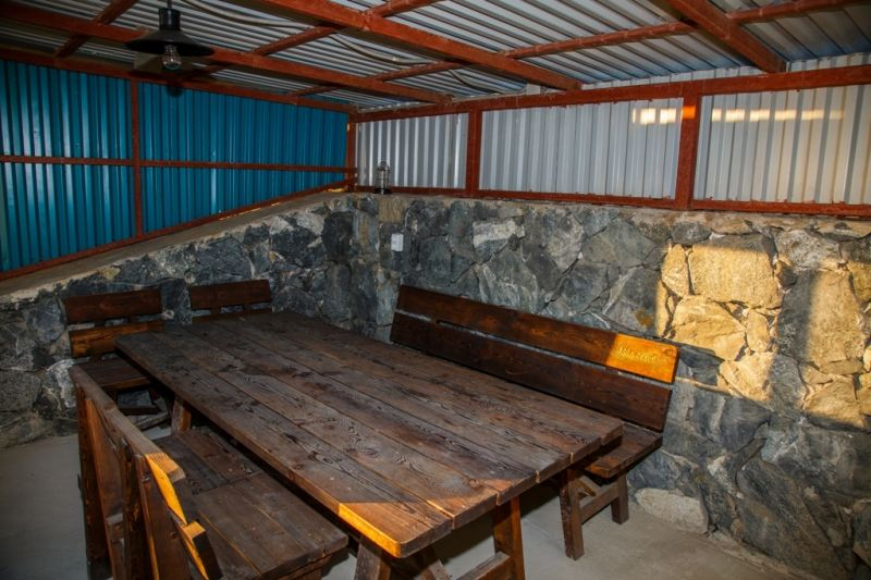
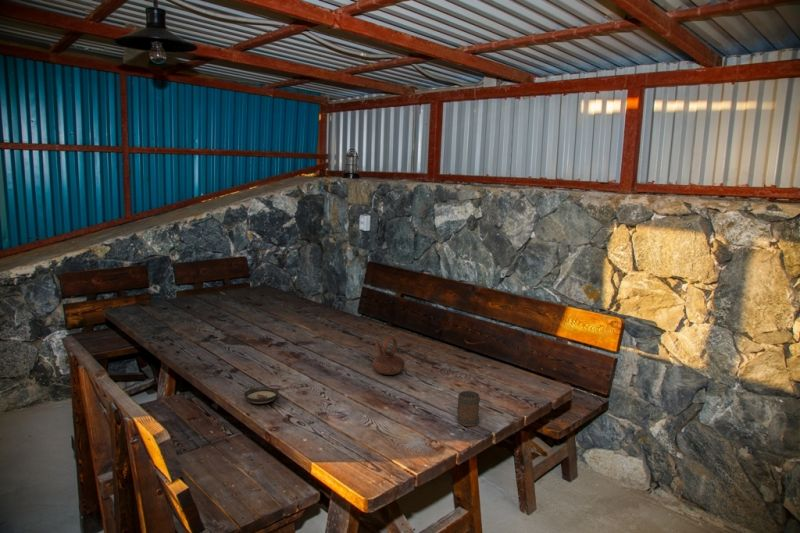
+ mug [457,390,481,427]
+ teapot [372,336,406,376]
+ saucer [243,386,279,405]
